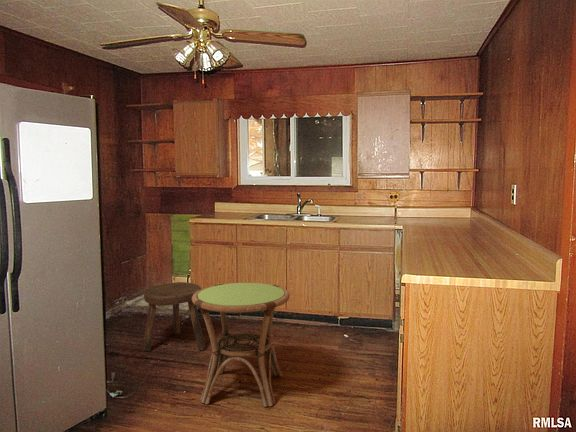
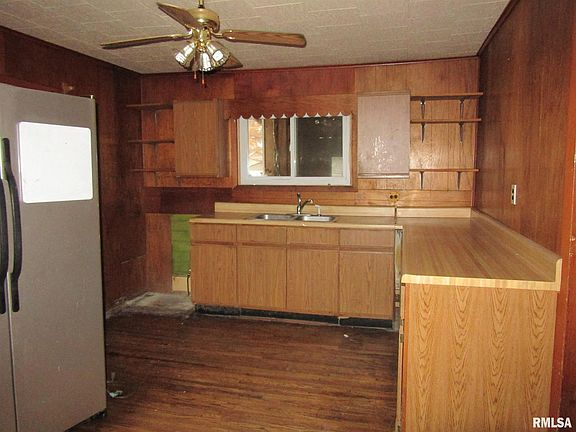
- side table [192,282,291,408]
- stool [143,281,206,352]
